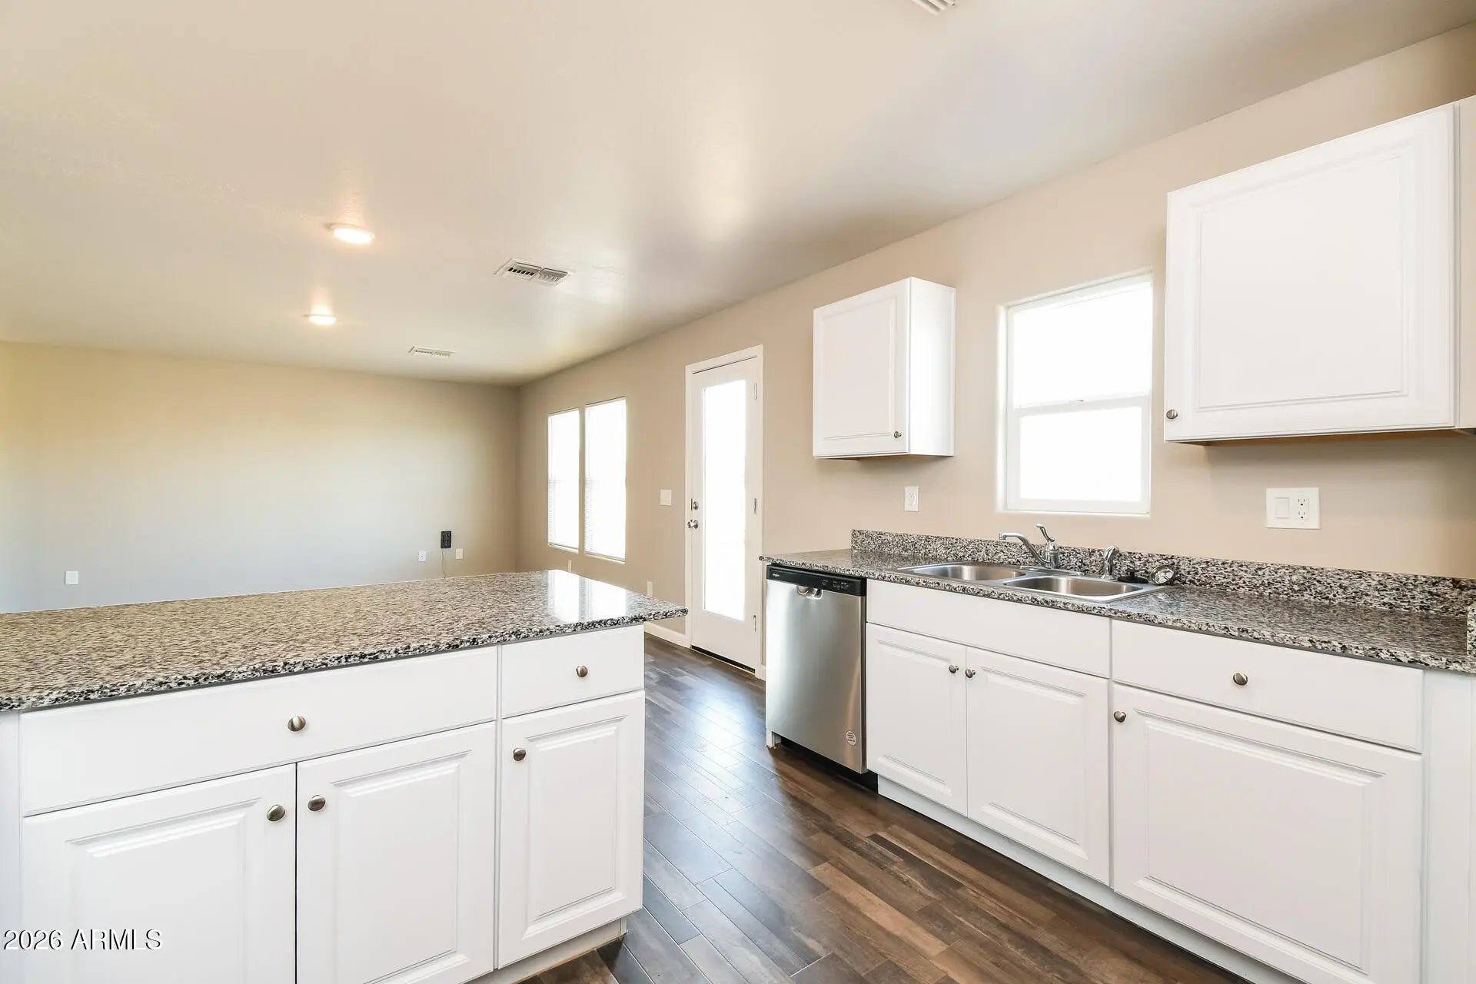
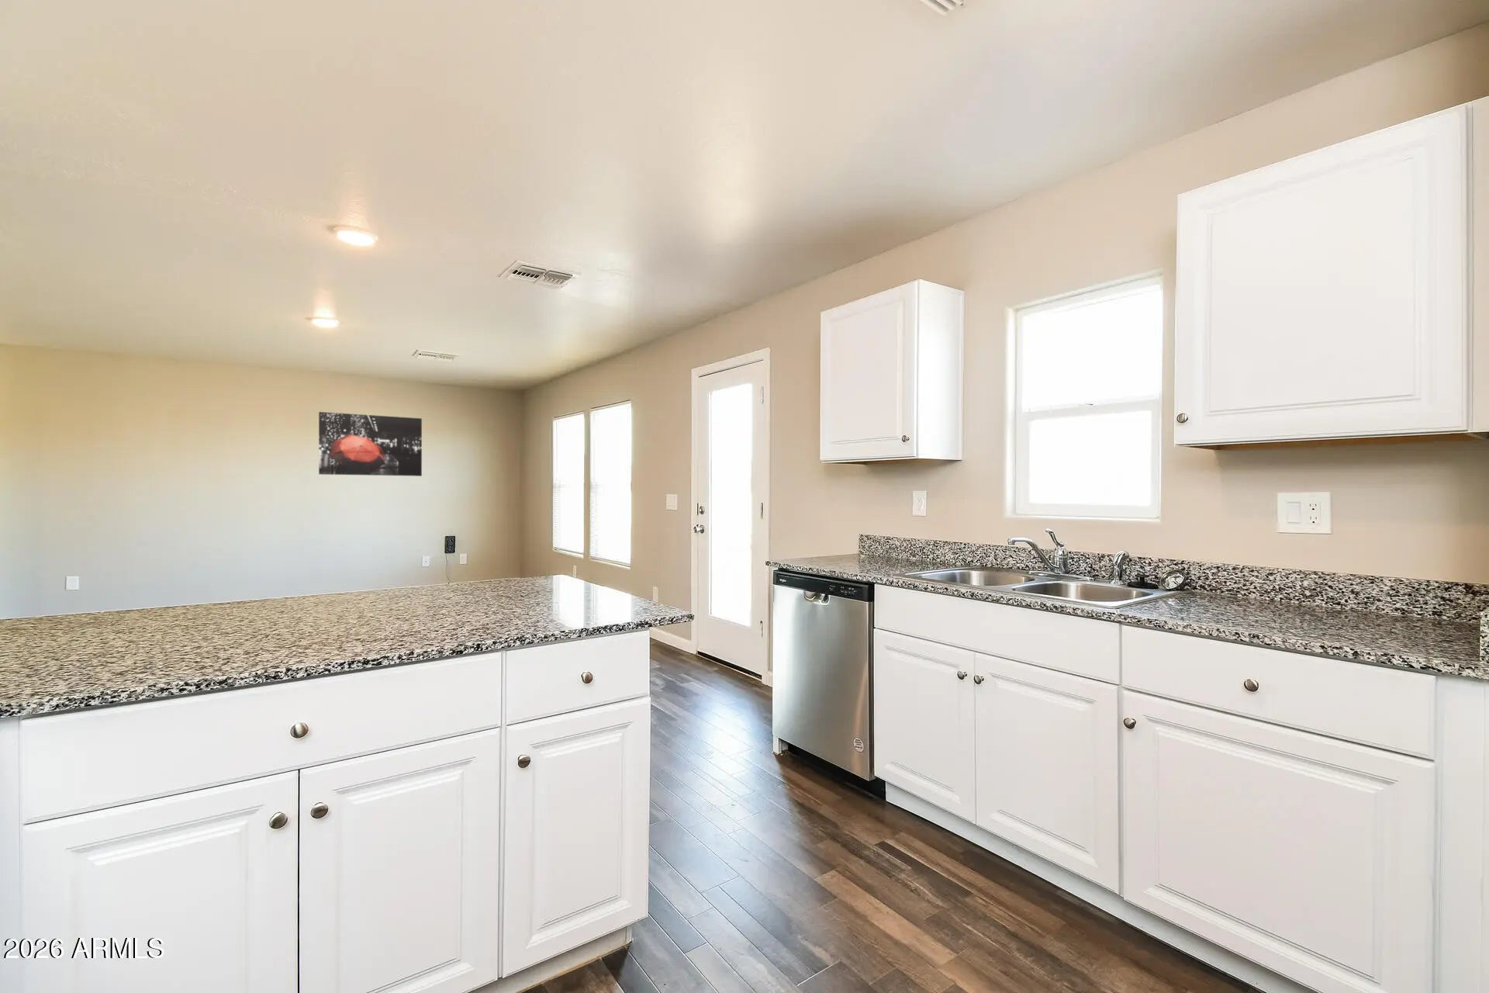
+ wall art [318,411,422,477]
